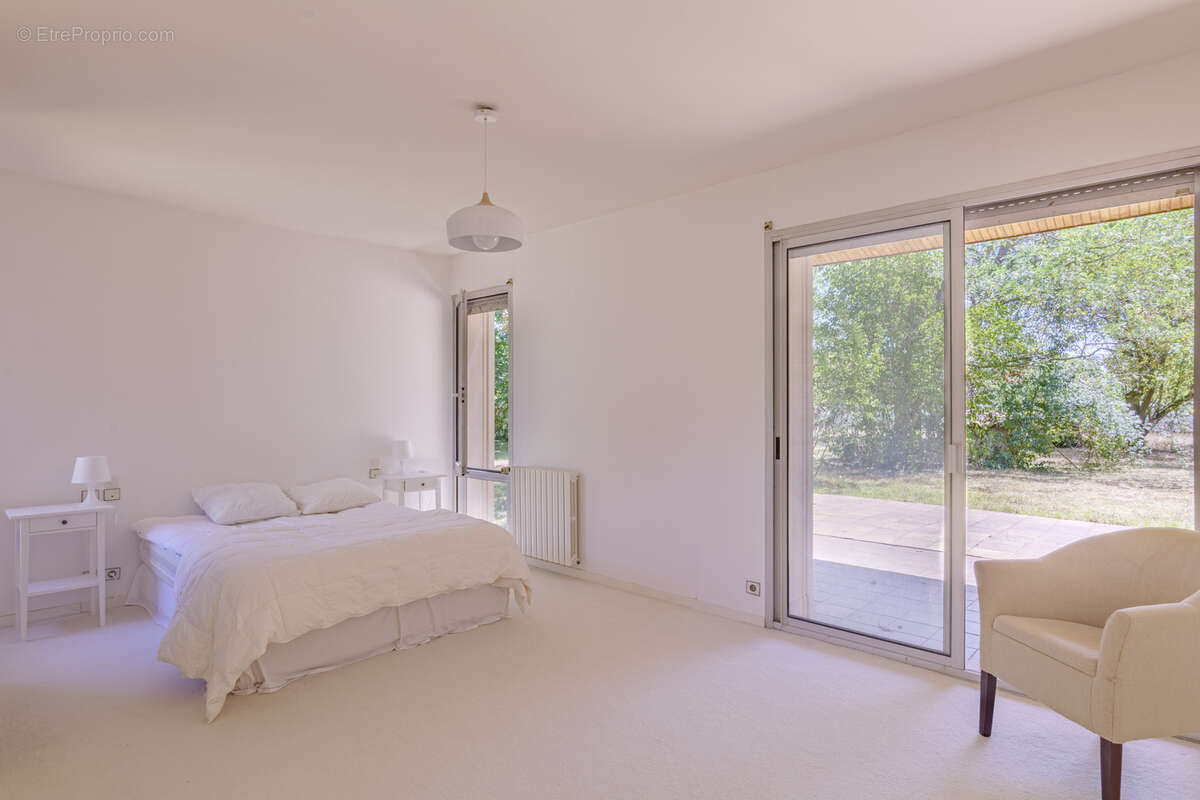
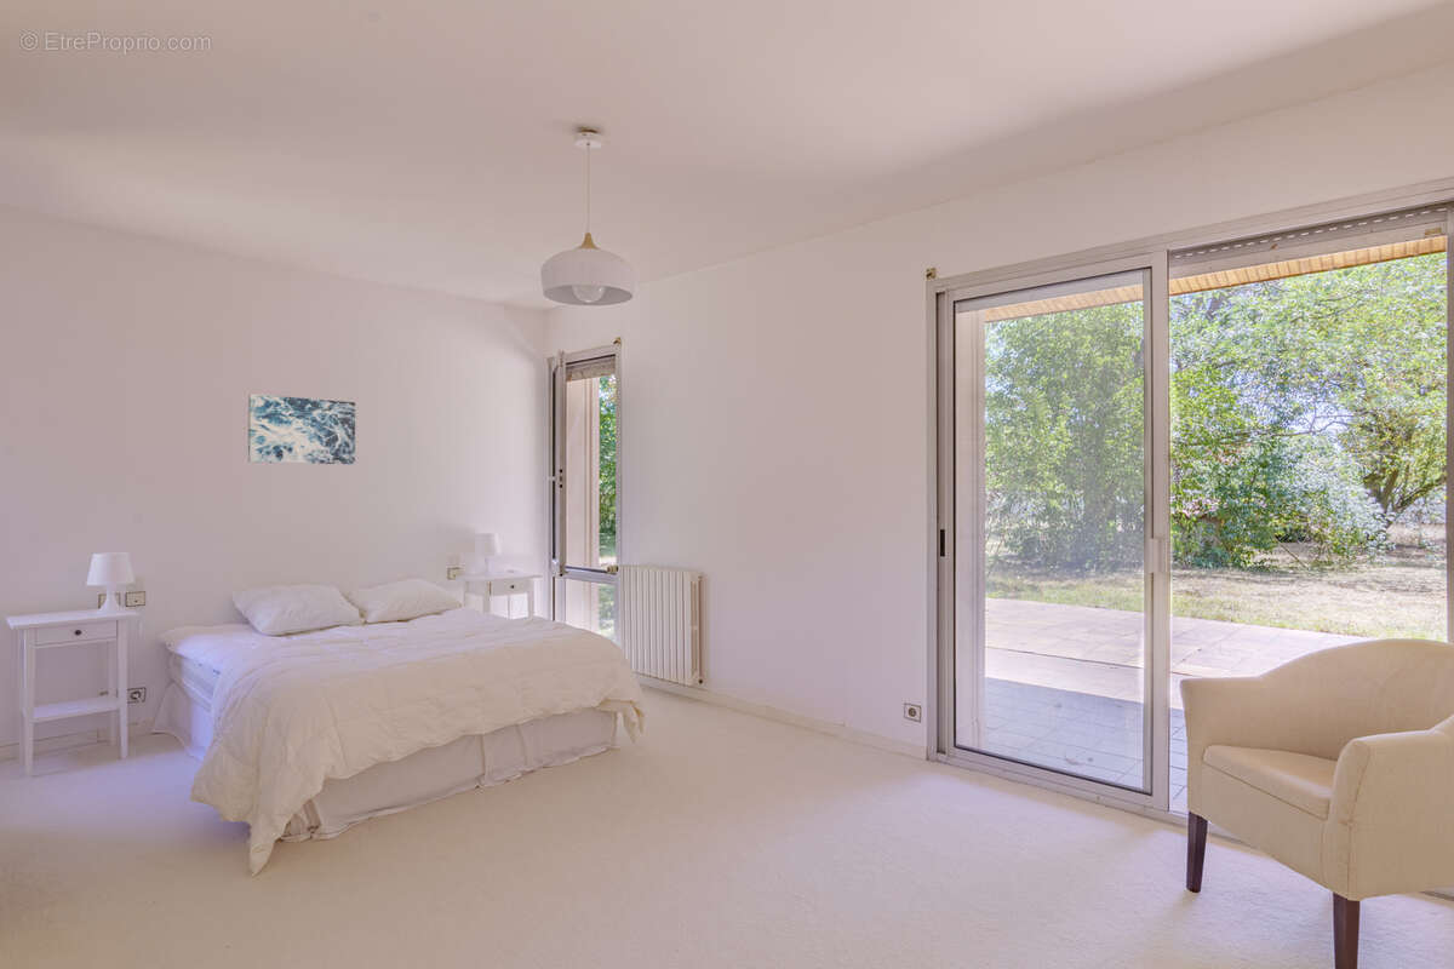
+ wall art [247,392,356,465]
